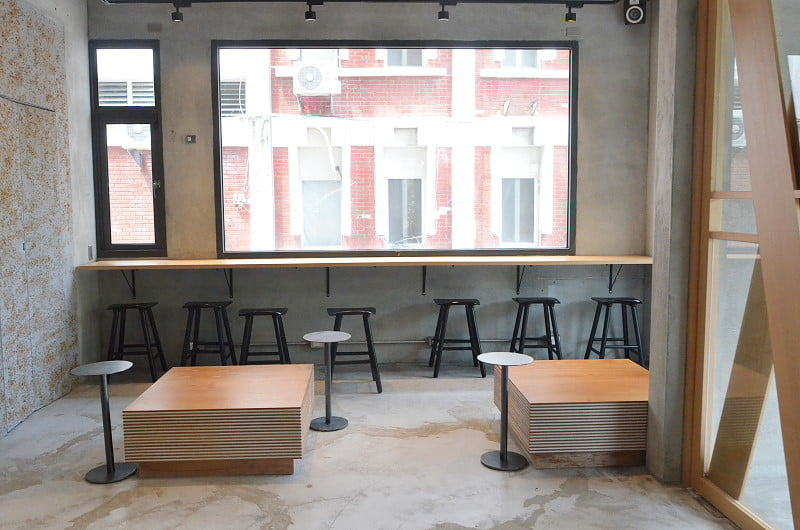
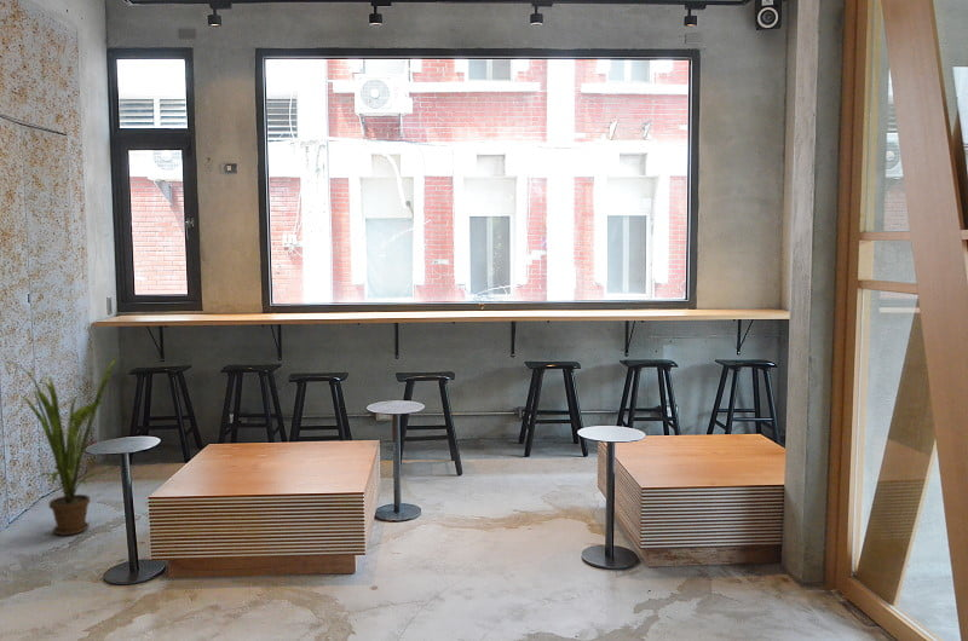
+ house plant [5,356,119,537]
